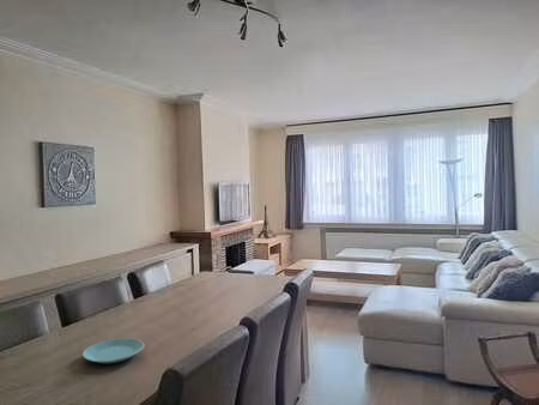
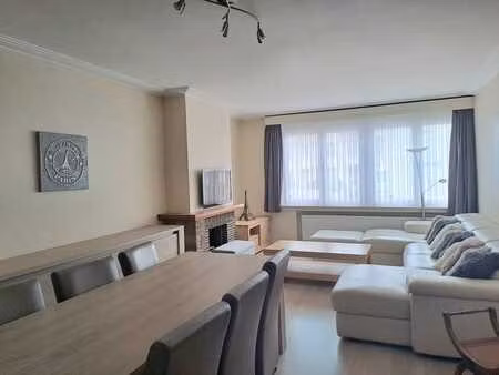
- plate [81,337,145,364]
